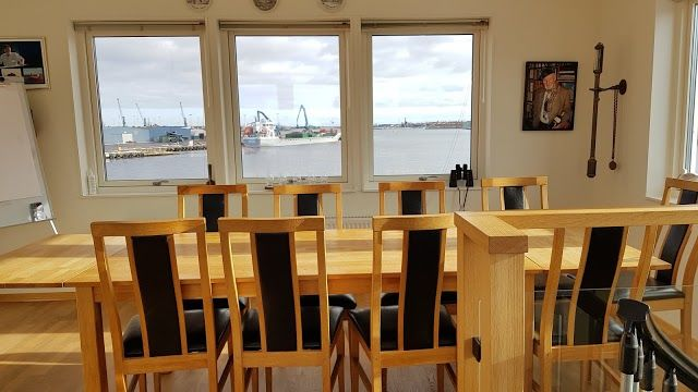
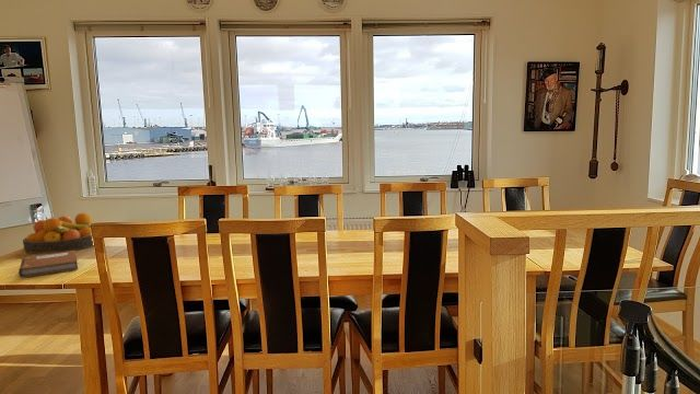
+ notebook [18,250,79,278]
+ fruit bowl [22,211,94,254]
